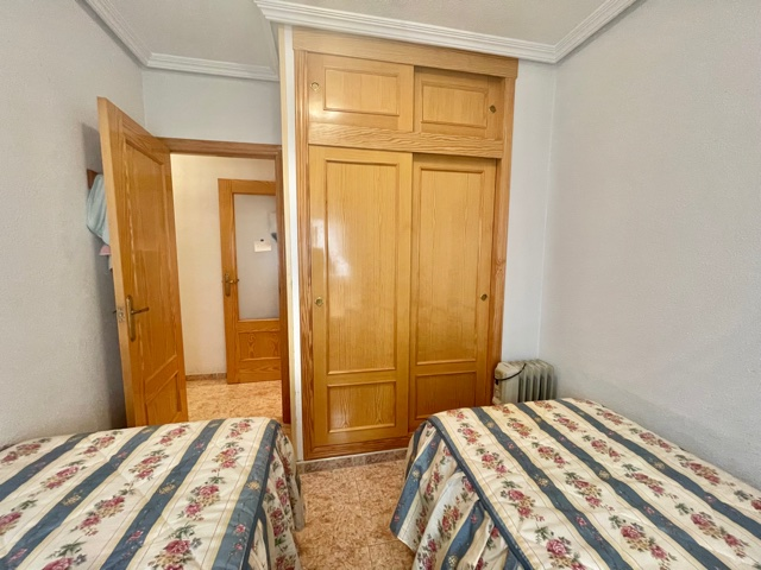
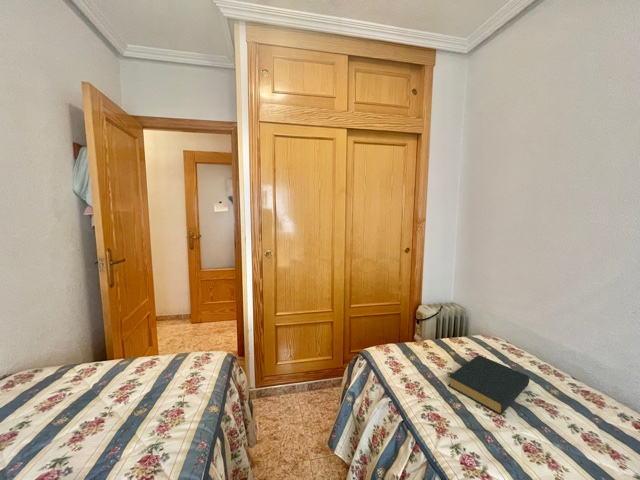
+ hardback book [447,354,530,416]
